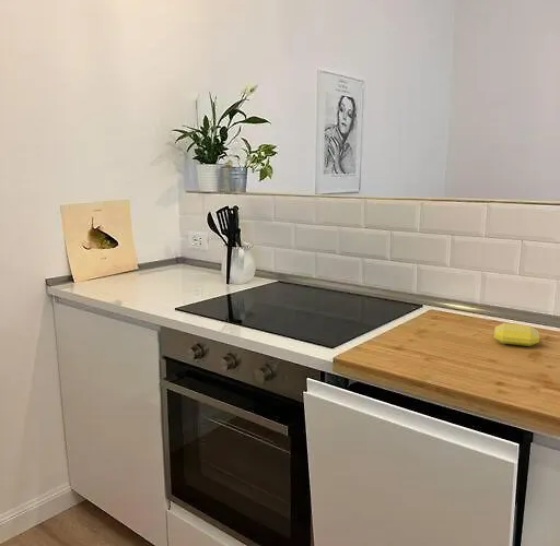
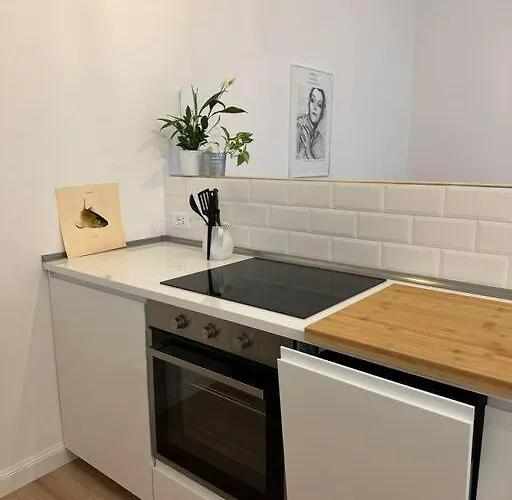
- soap bar [493,322,540,347]
